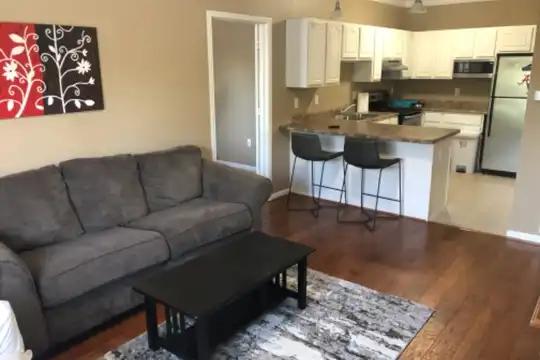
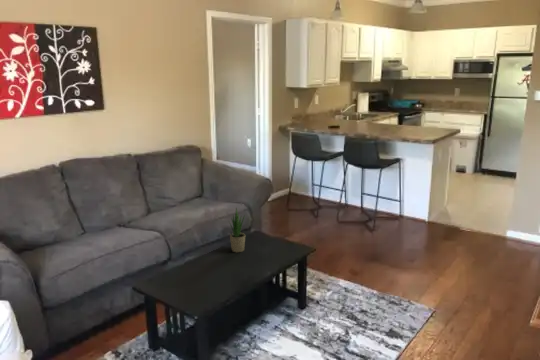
+ potted plant [228,207,246,253]
